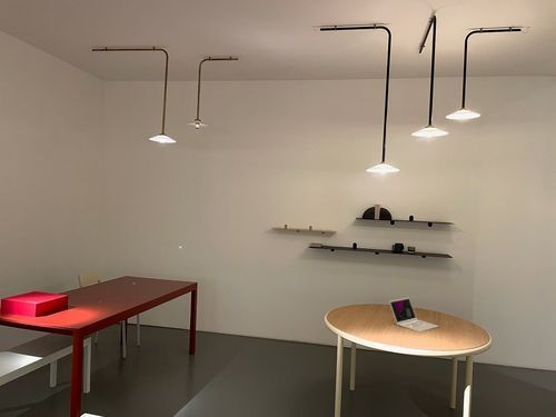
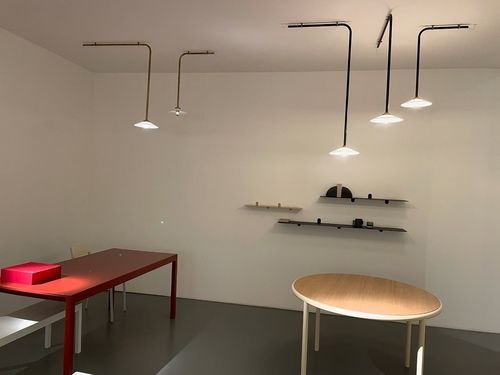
- laptop [388,297,440,332]
